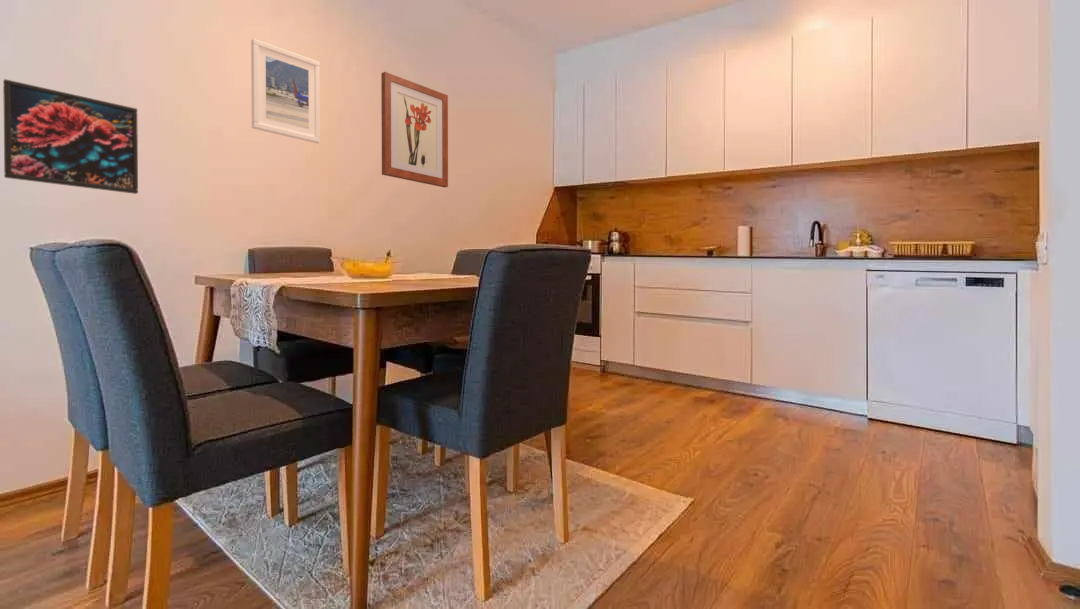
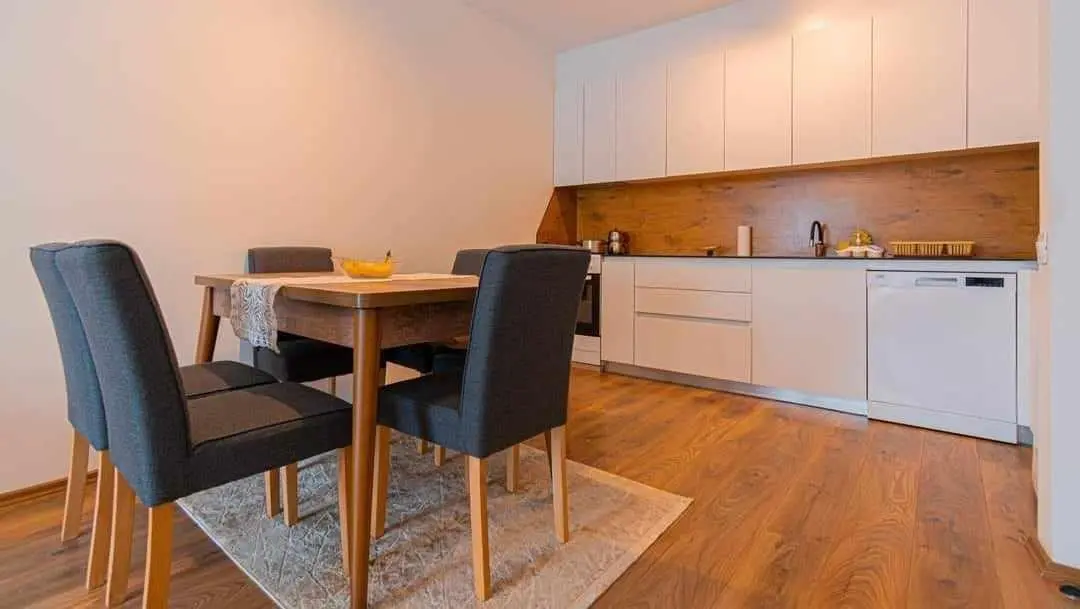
- wall art [380,71,449,188]
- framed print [2,78,139,195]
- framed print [250,38,321,144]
